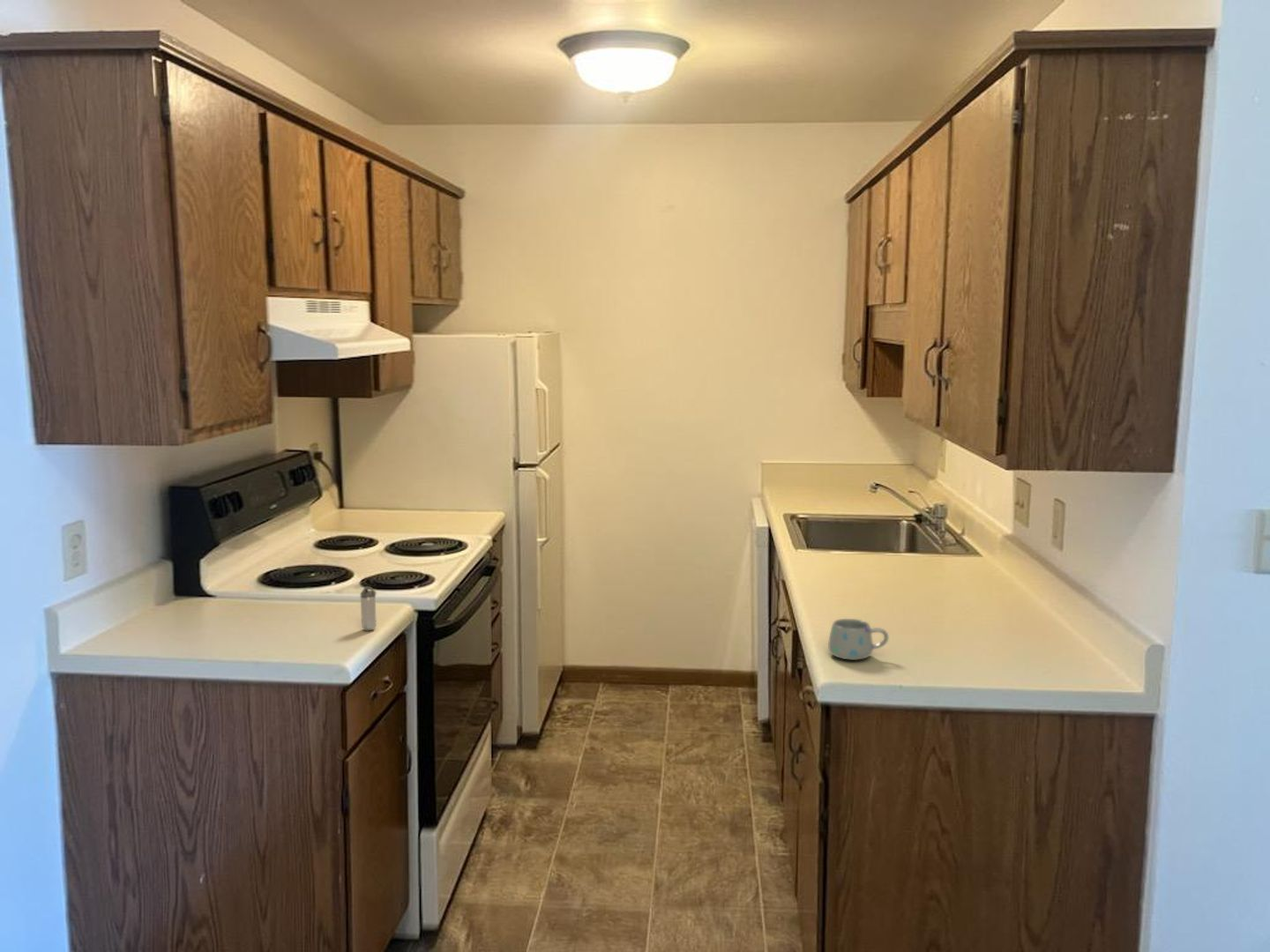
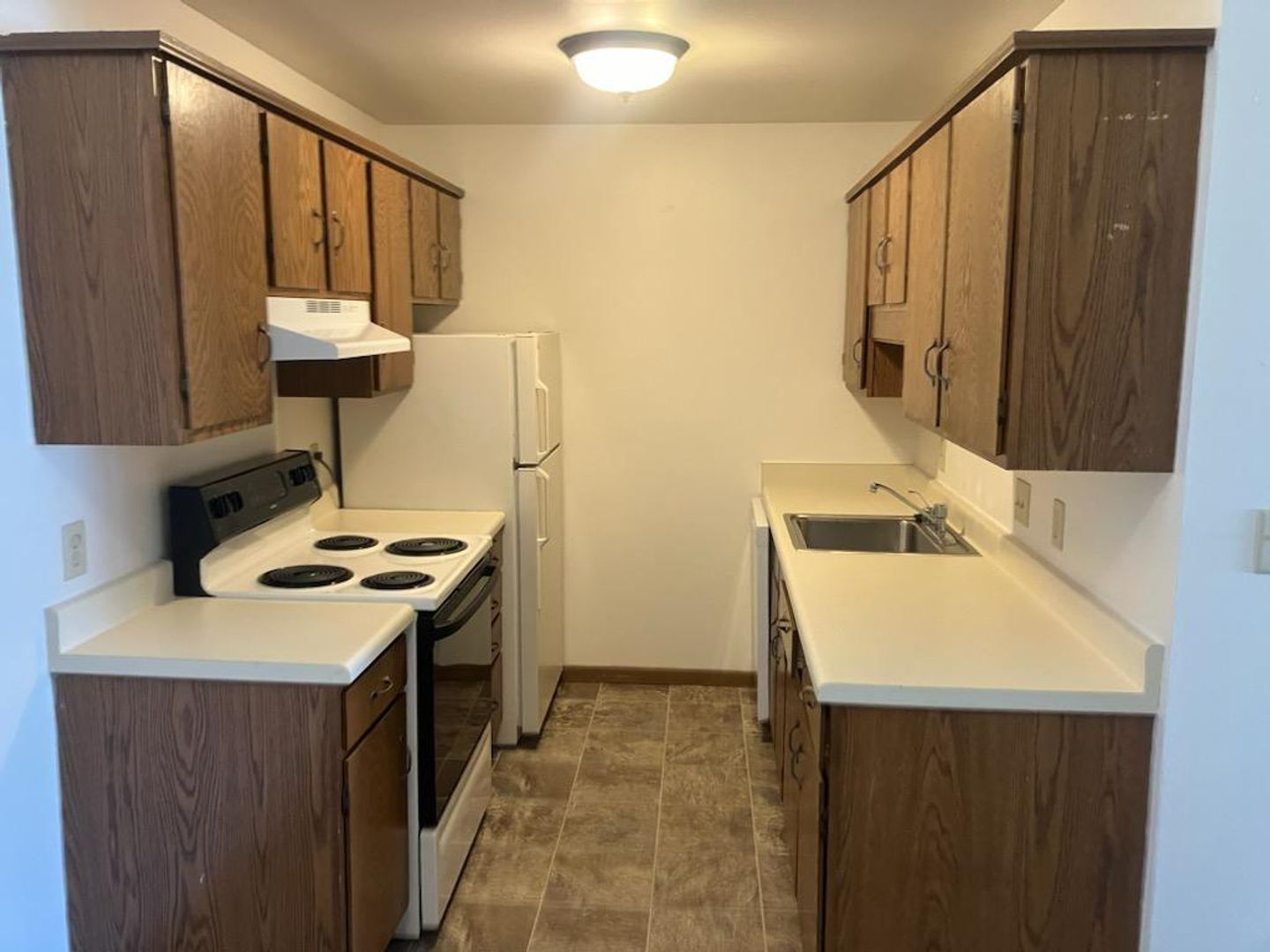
- mug [827,618,890,661]
- shaker [359,585,377,631]
